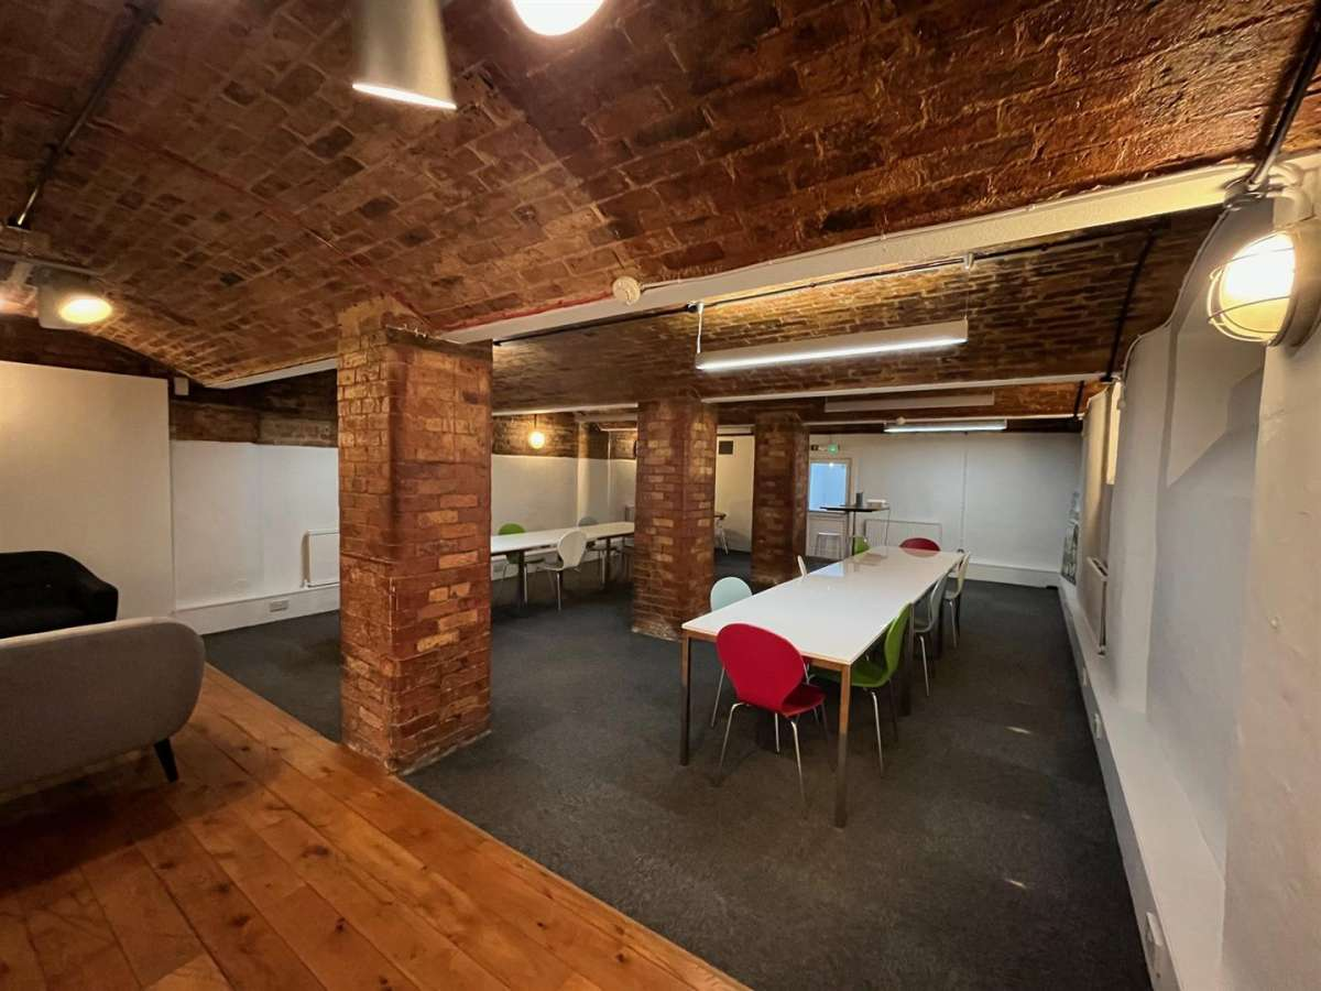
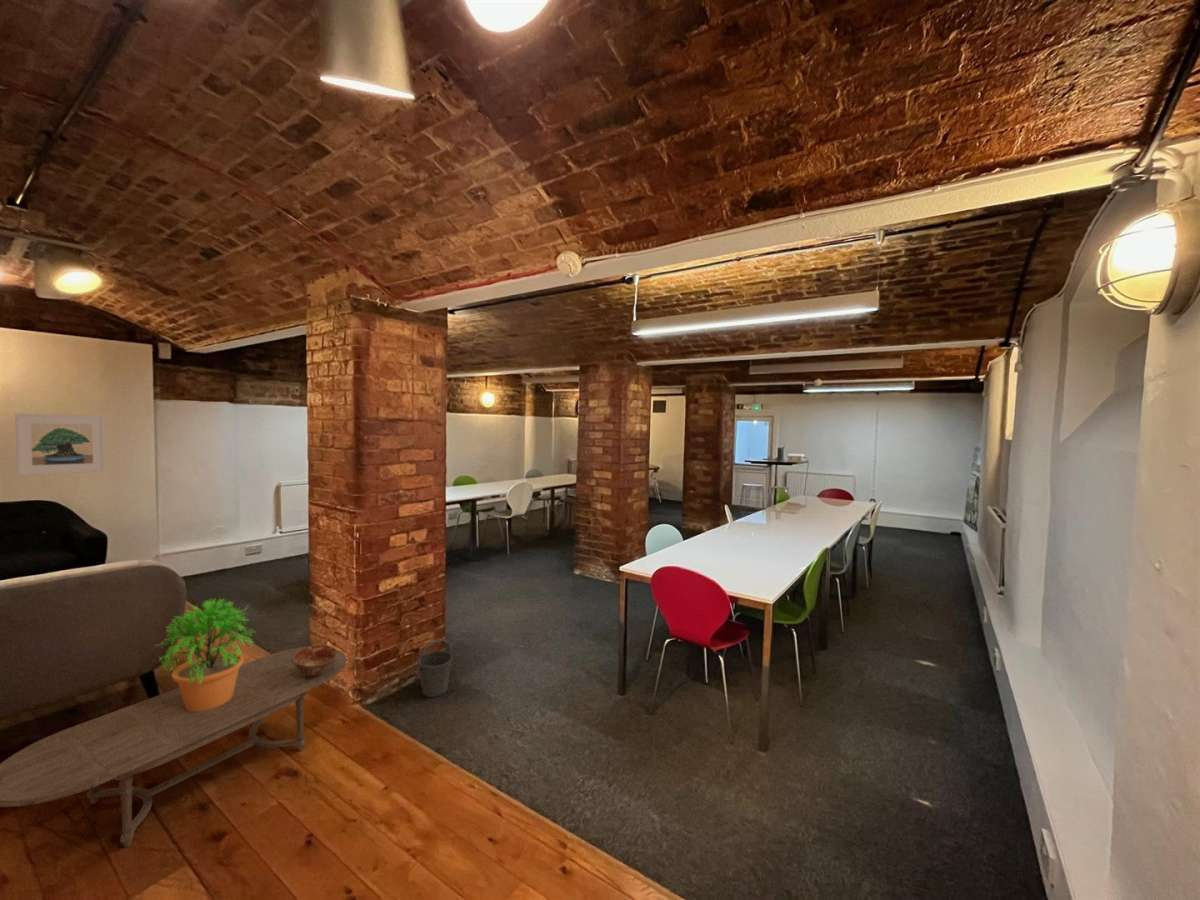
+ coffee table [0,646,348,849]
+ potted plant [154,597,257,711]
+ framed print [14,413,107,476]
+ ceramic bowl [293,644,338,677]
+ bucket [416,638,454,698]
